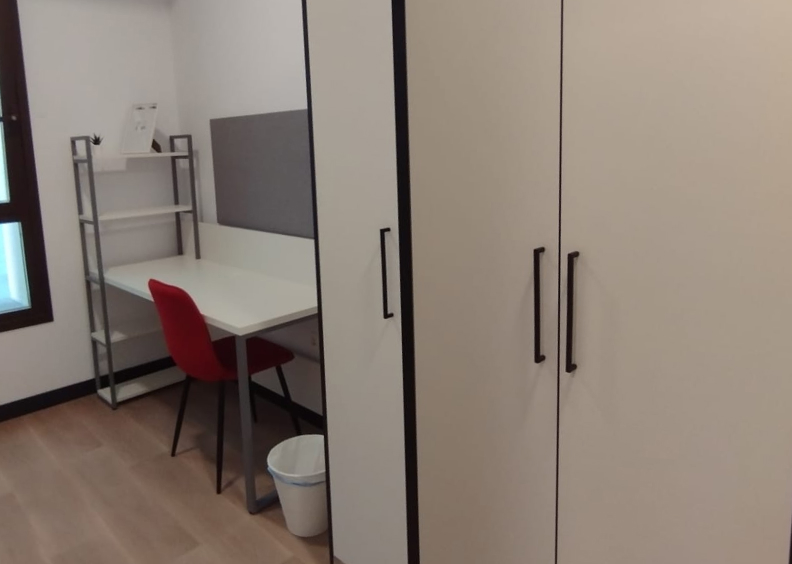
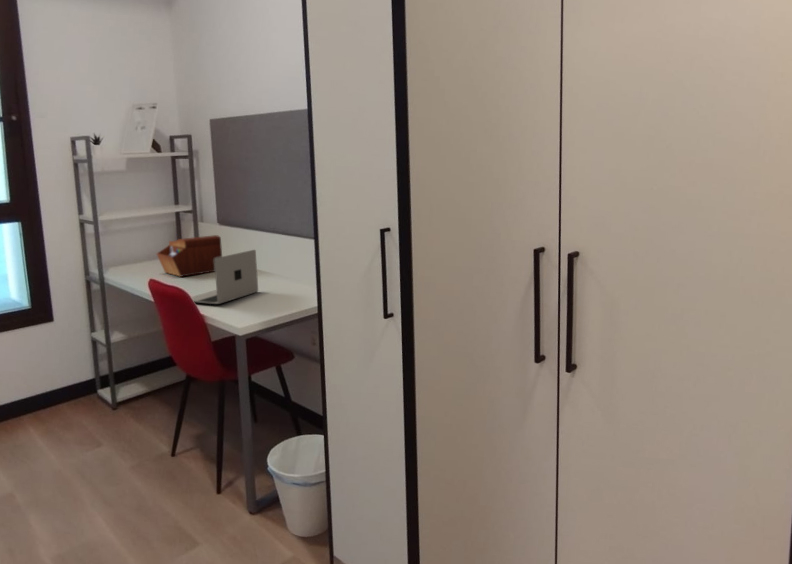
+ sewing box [156,234,223,278]
+ laptop [190,249,259,305]
